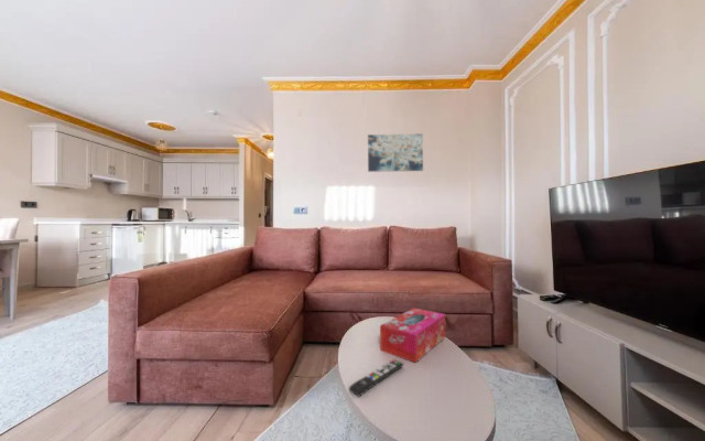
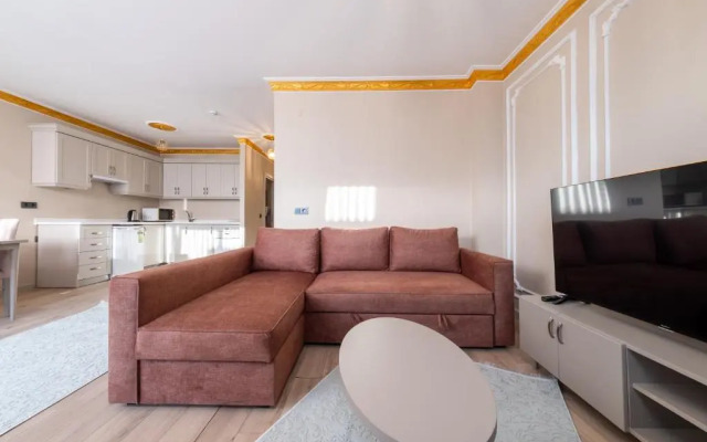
- wall art [367,133,424,173]
- remote control [348,358,404,398]
- tissue box [379,306,446,364]
